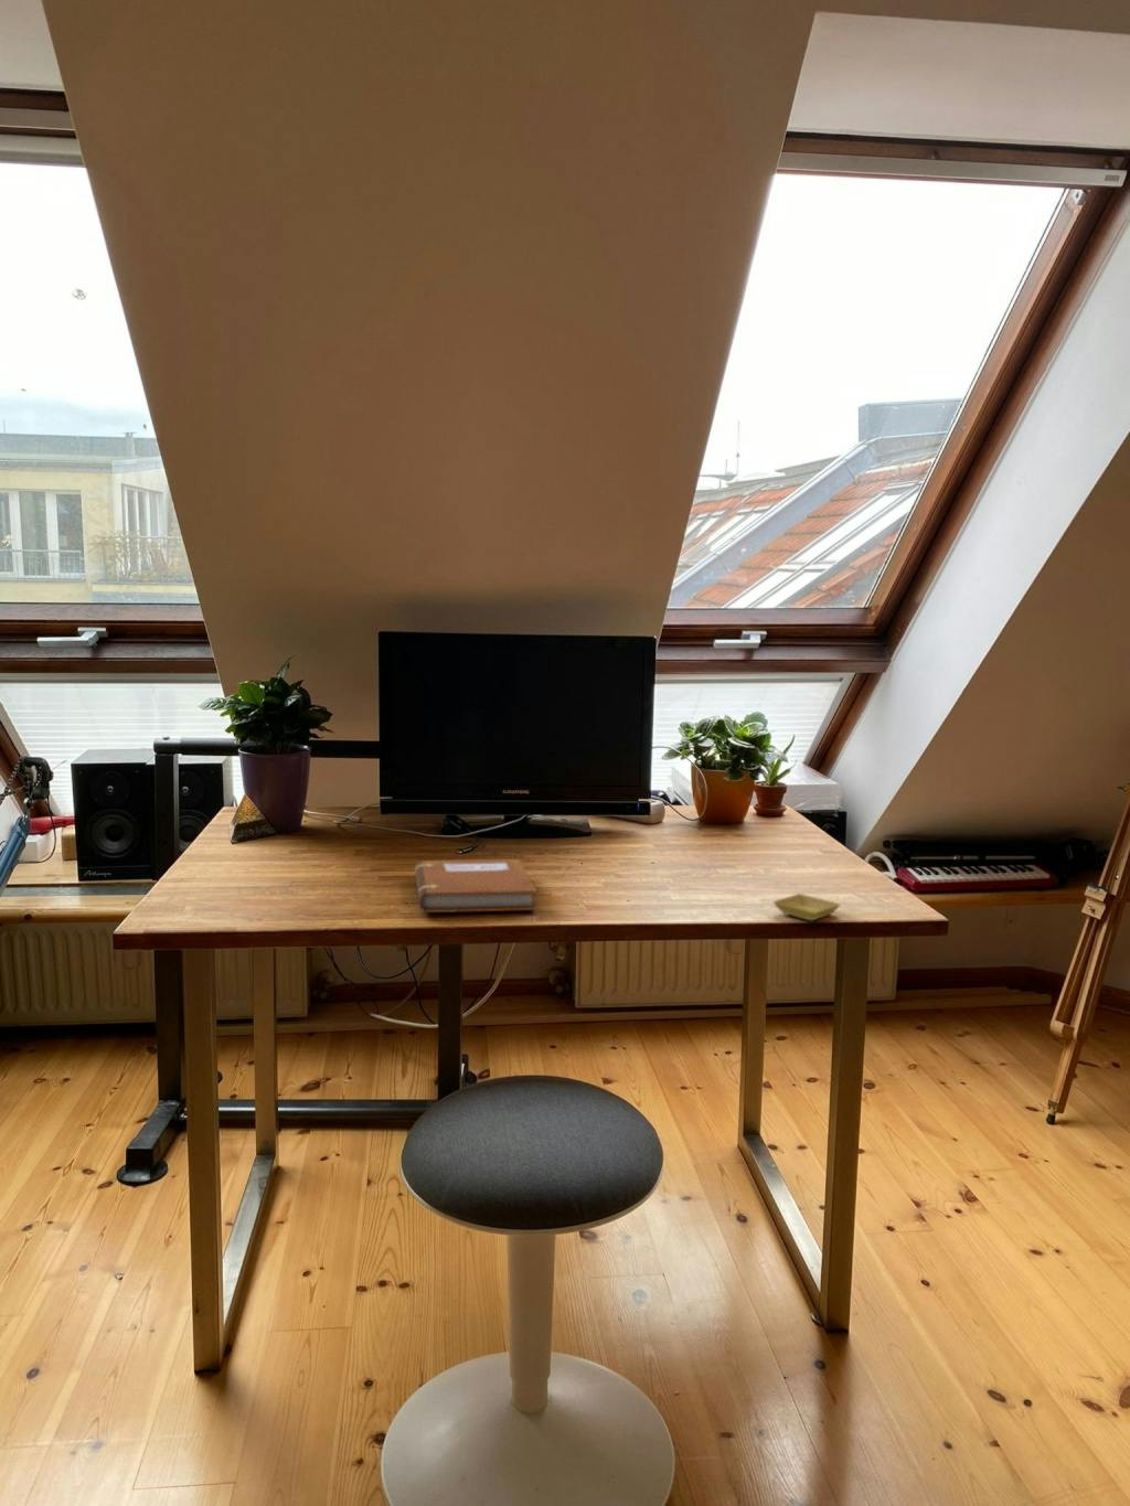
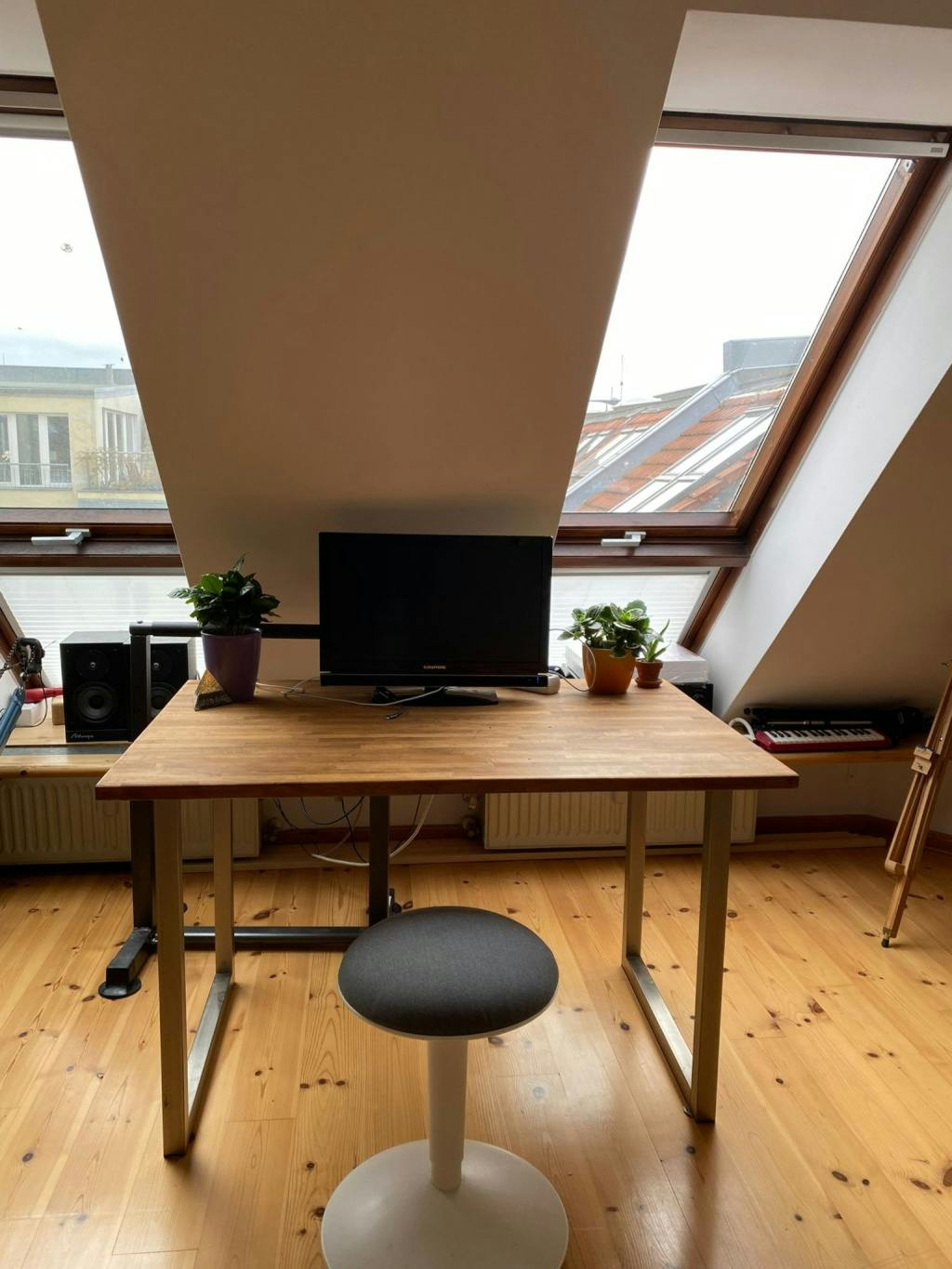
- saucer [773,892,840,921]
- notebook [414,858,539,914]
